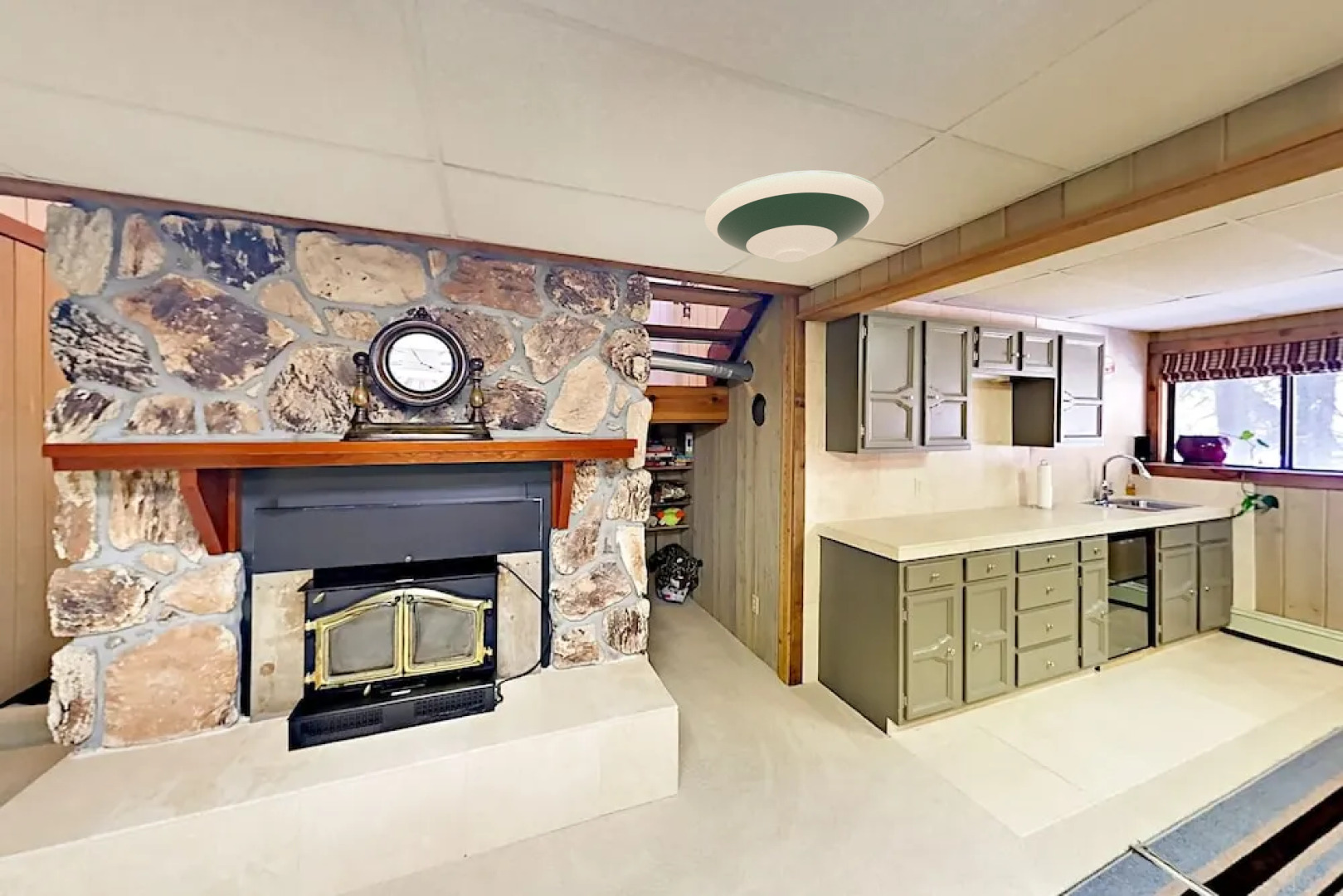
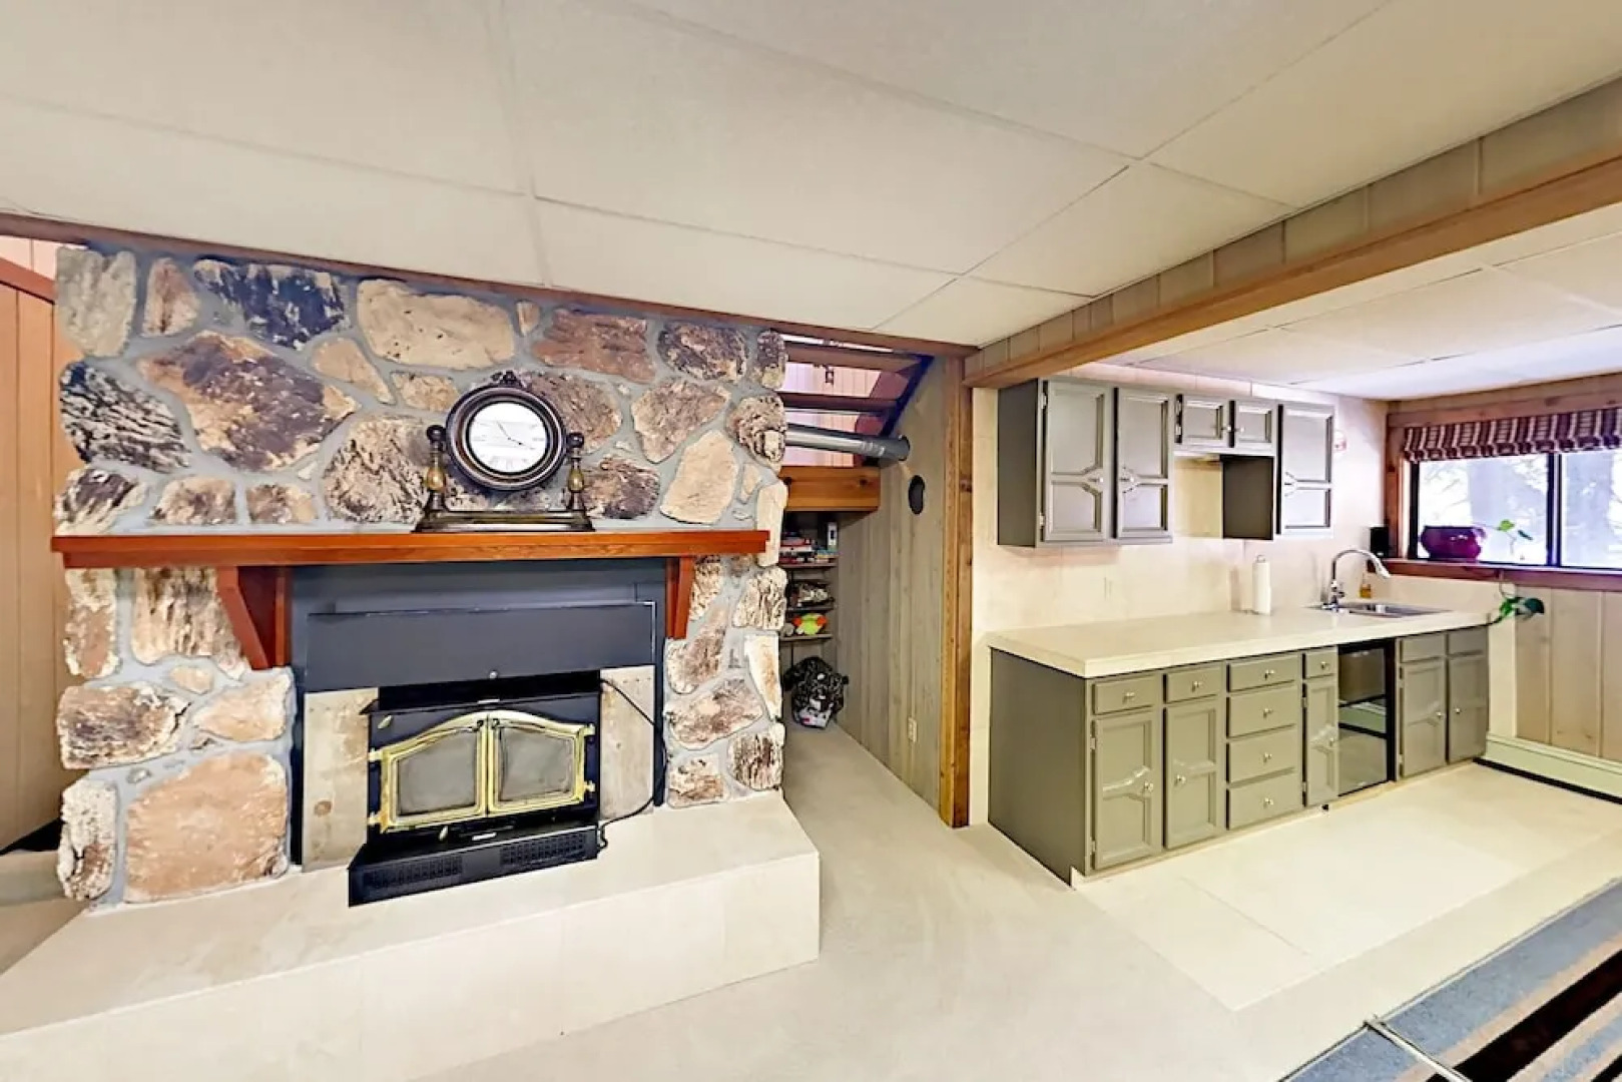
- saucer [703,170,884,263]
